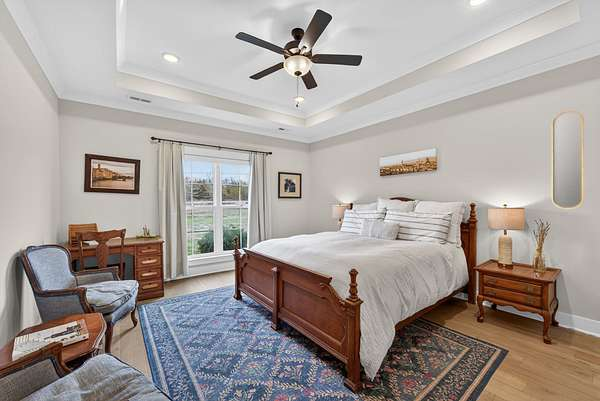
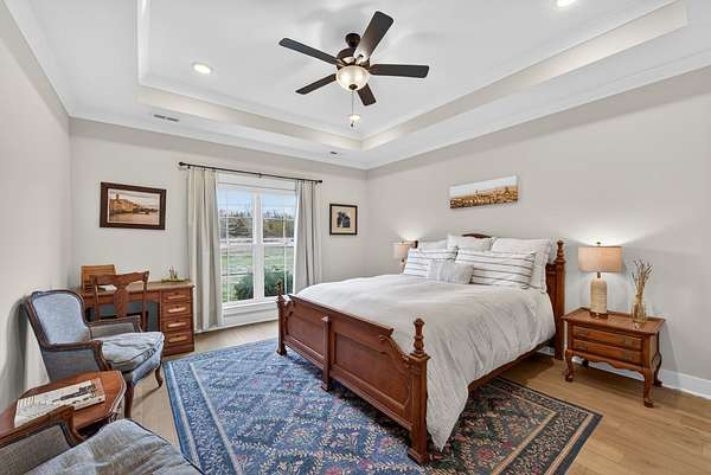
- home mirror [551,109,585,210]
